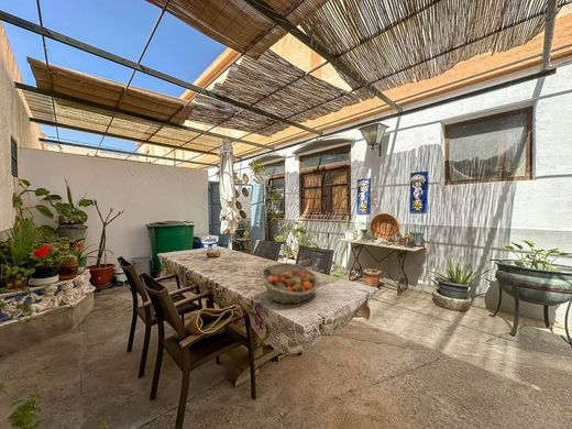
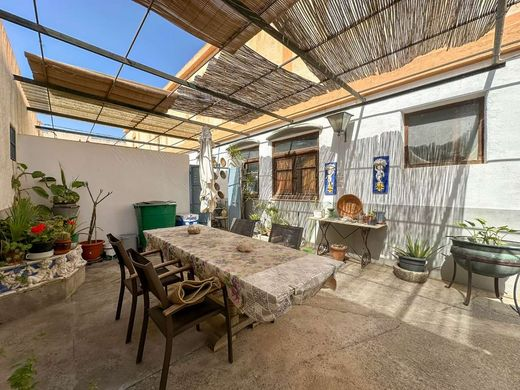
- fruit basket [258,262,320,305]
